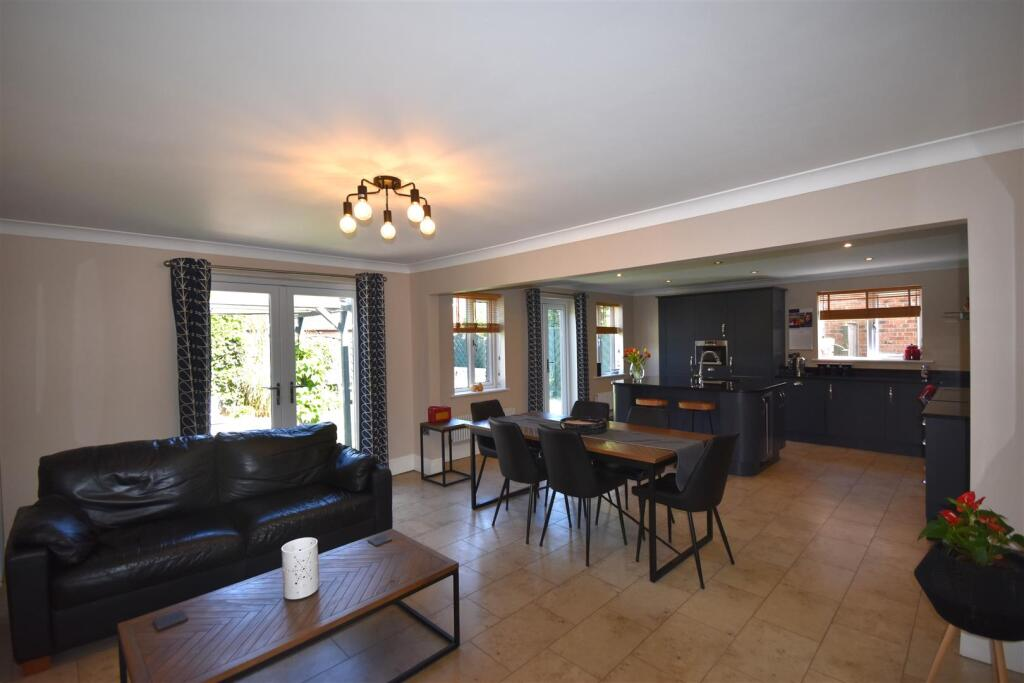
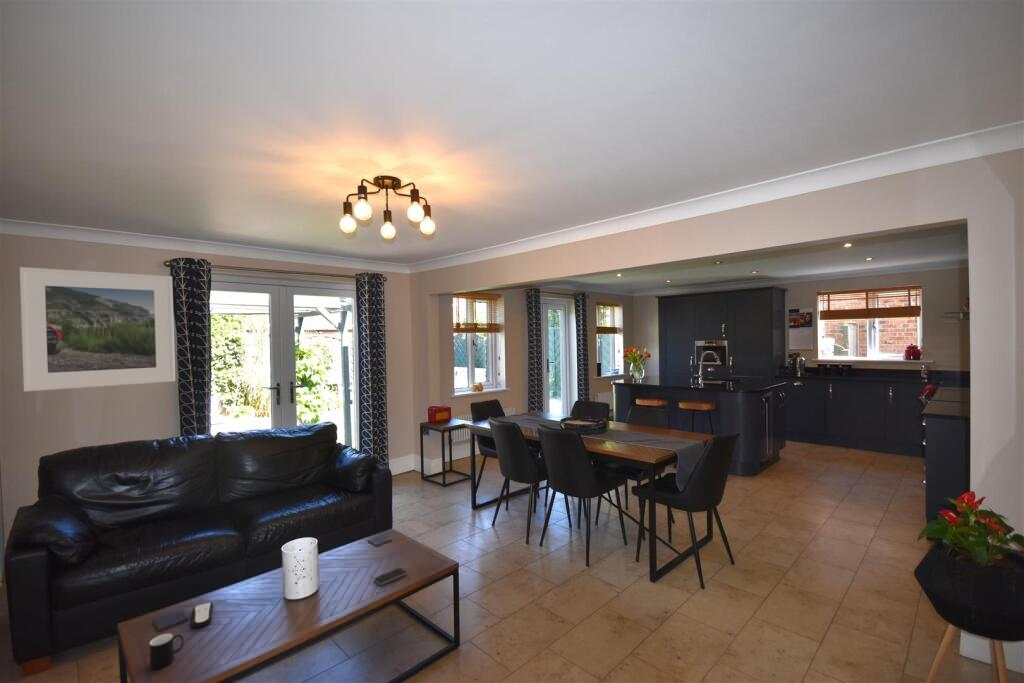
+ smartphone [372,567,408,586]
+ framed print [19,266,176,392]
+ remote control [191,601,214,629]
+ cup [149,633,184,670]
